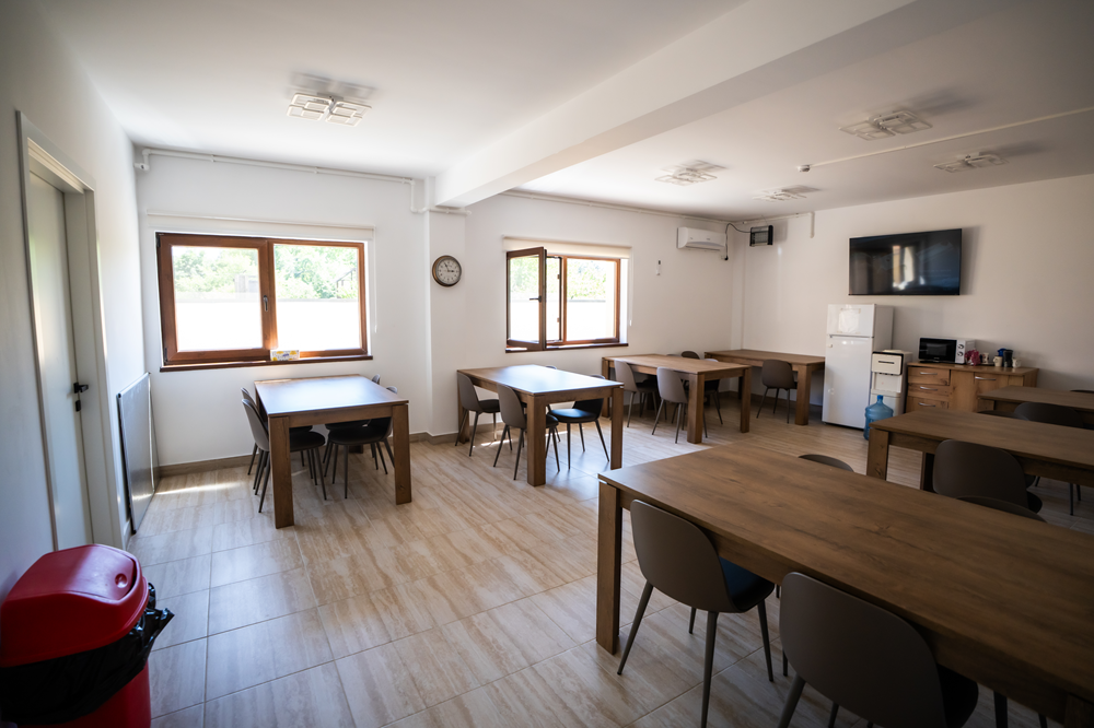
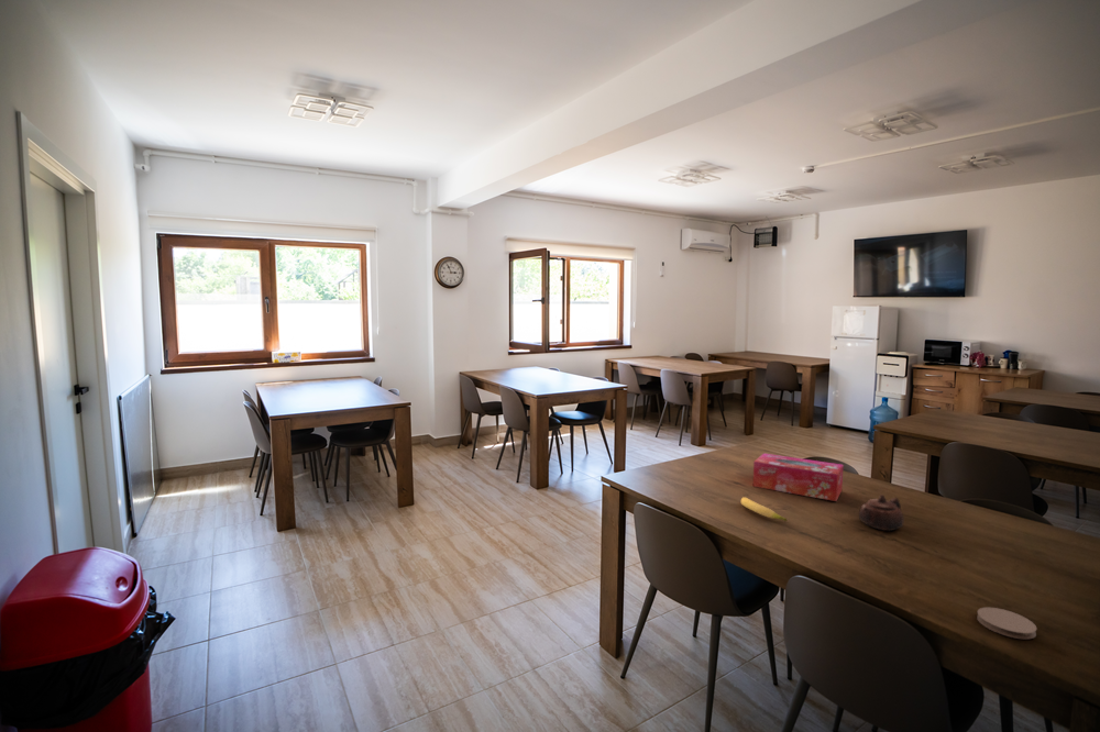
+ tissue box [752,452,845,502]
+ banana [740,497,789,522]
+ teapot [858,493,905,532]
+ coaster [976,607,1038,640]
